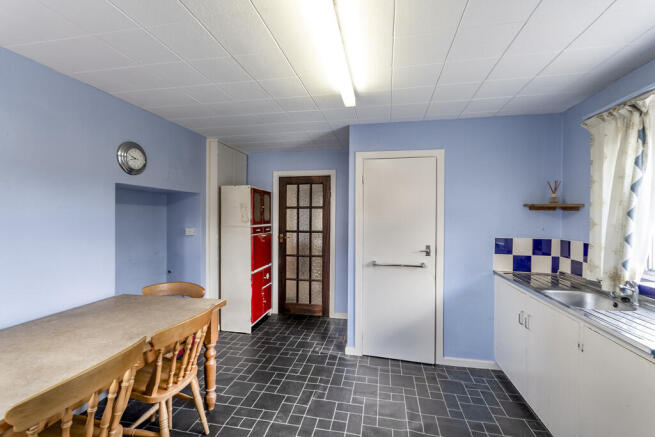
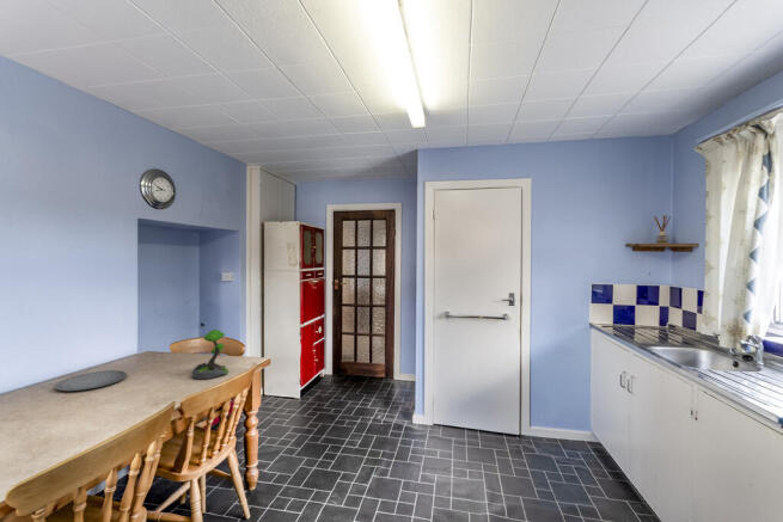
+ plate [54,369,128,392]
+ plant [191,328,230,381]
